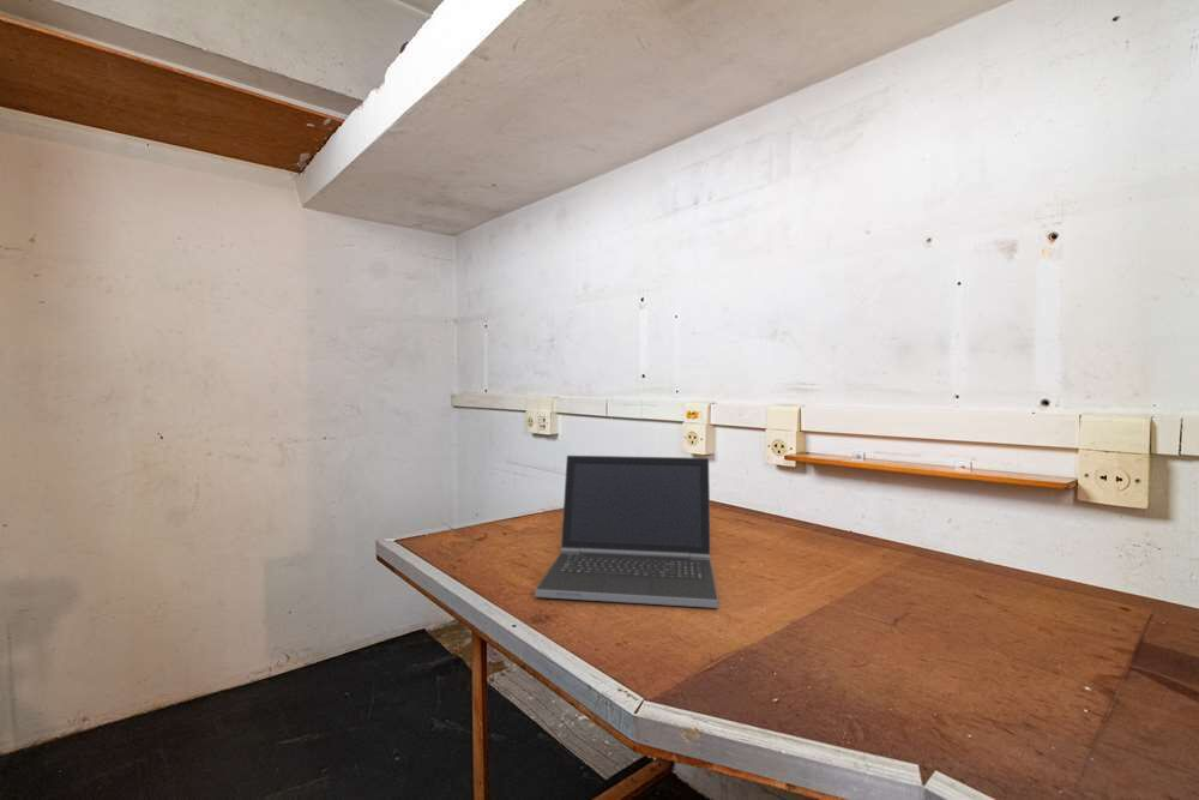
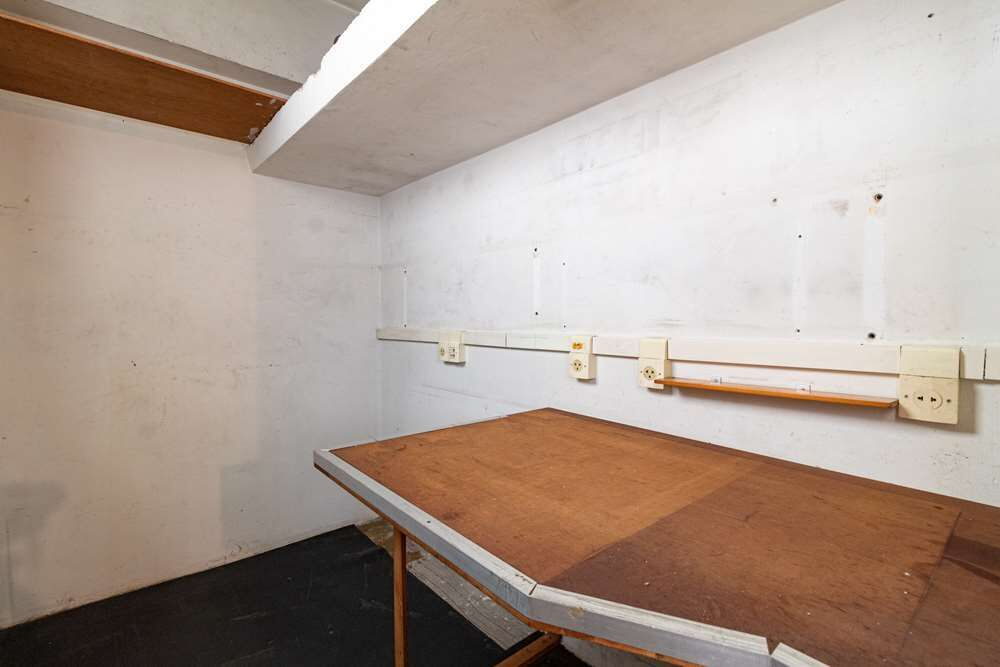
- laptop computer [534,455,719,609]
